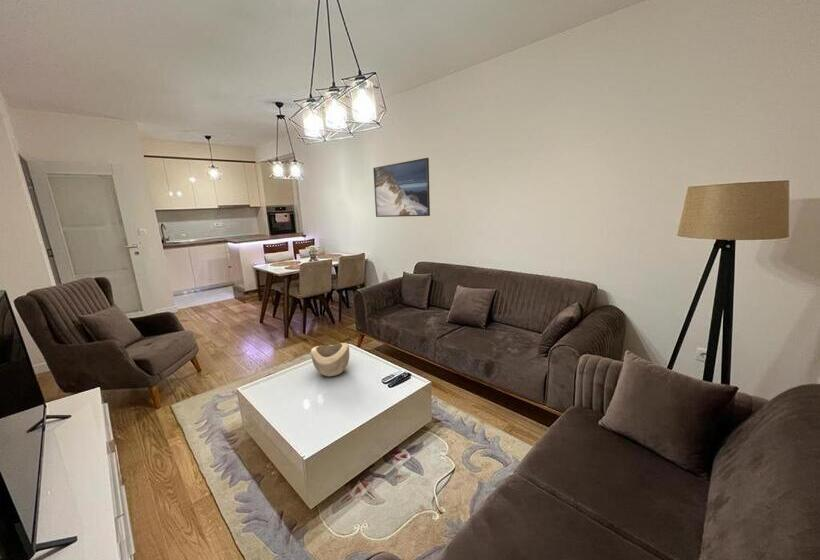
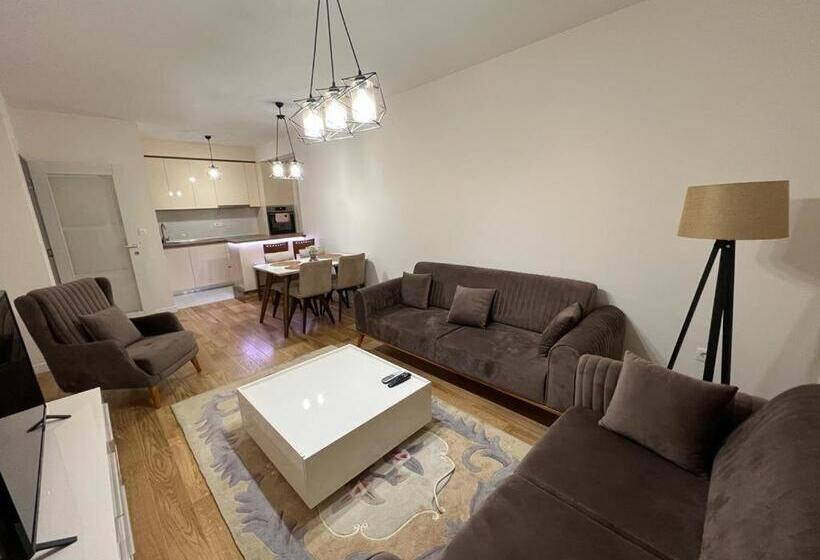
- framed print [372,157,431,218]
- decorative bowl [310,342,350,377]
